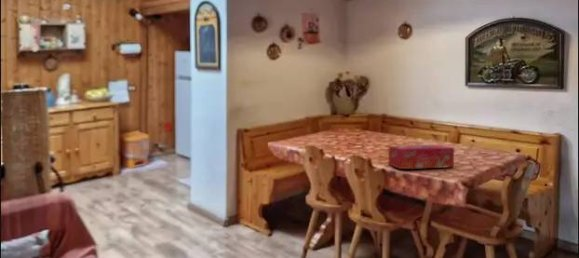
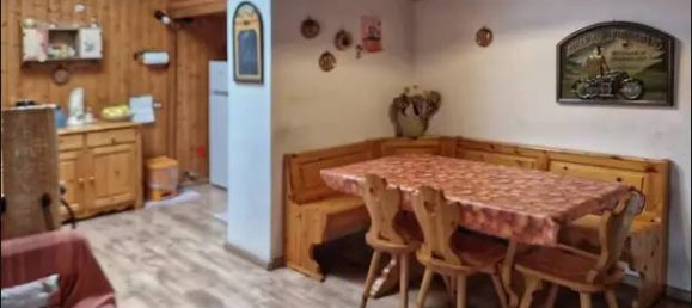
- tissue box [387,144,455,170]
